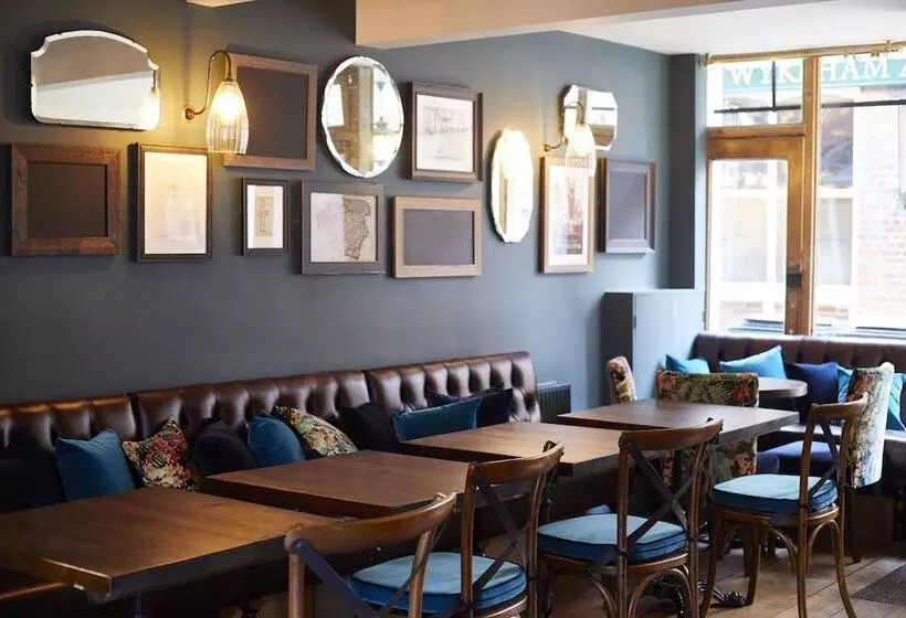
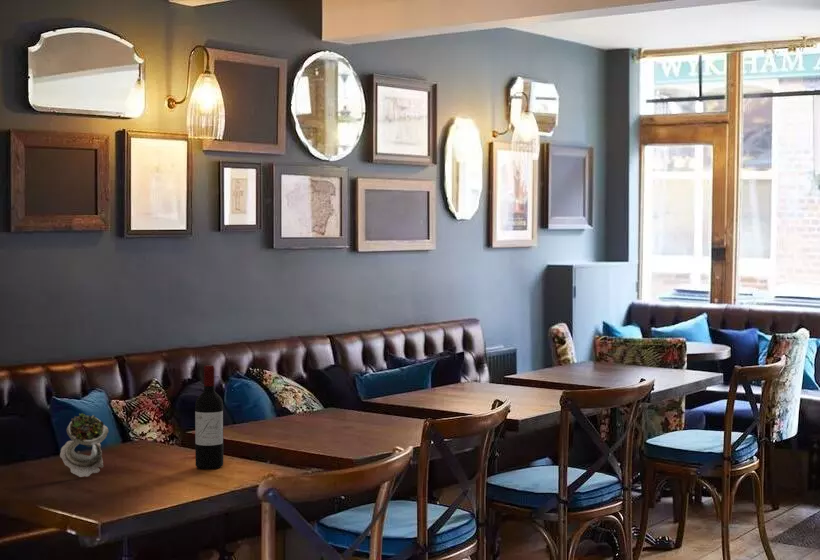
+ wine bottle [194,364,224,470]
+ succulent plant [59,412,109,478]
